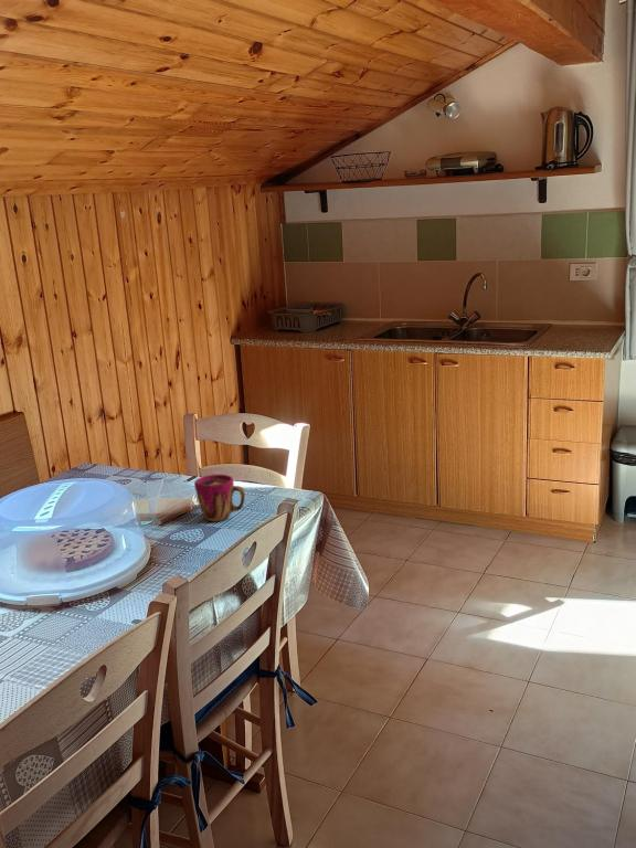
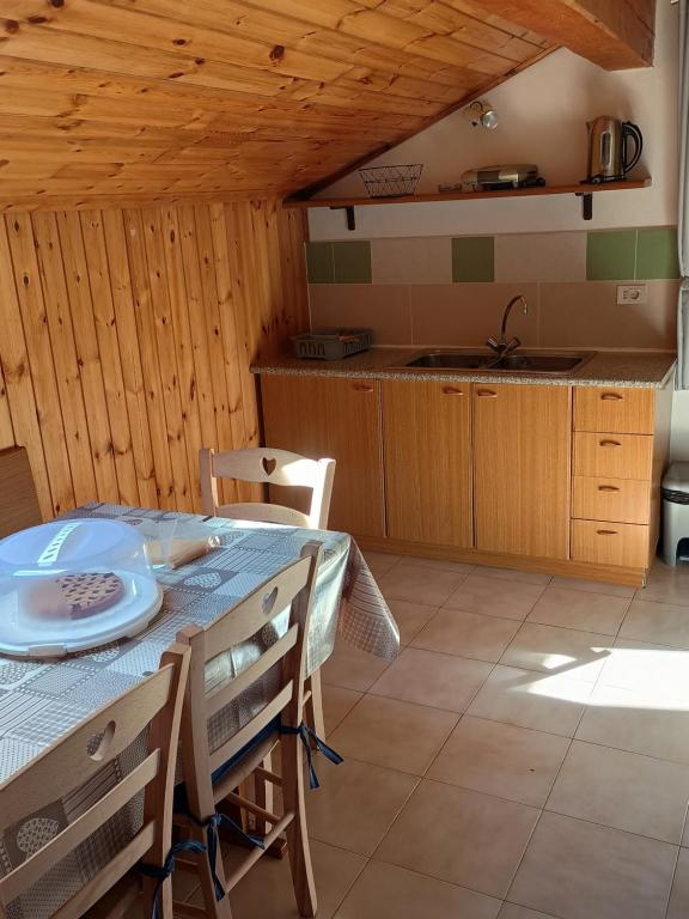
- cup [193,474,246,522]
